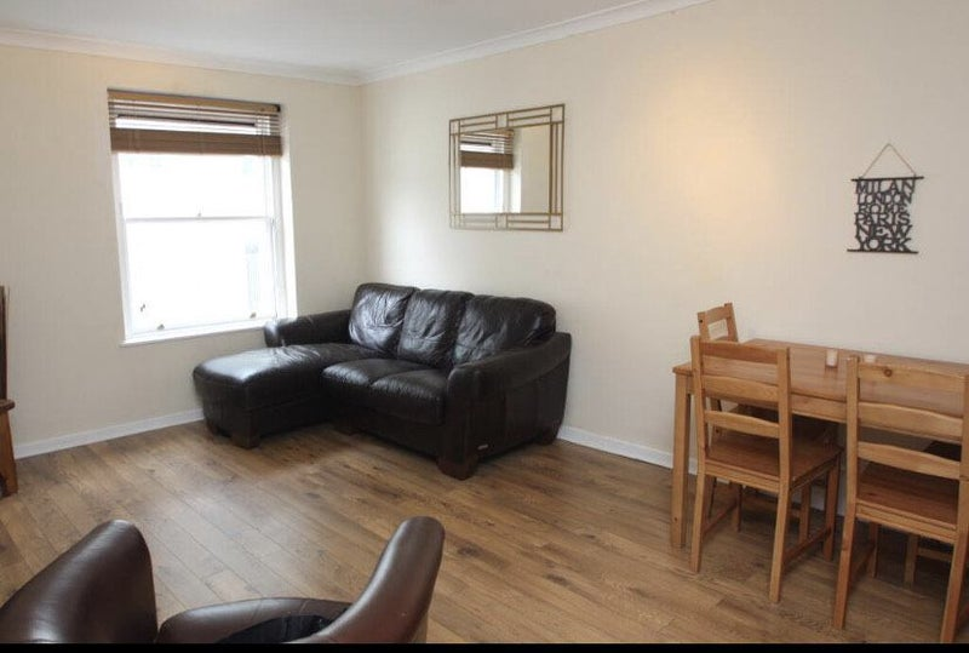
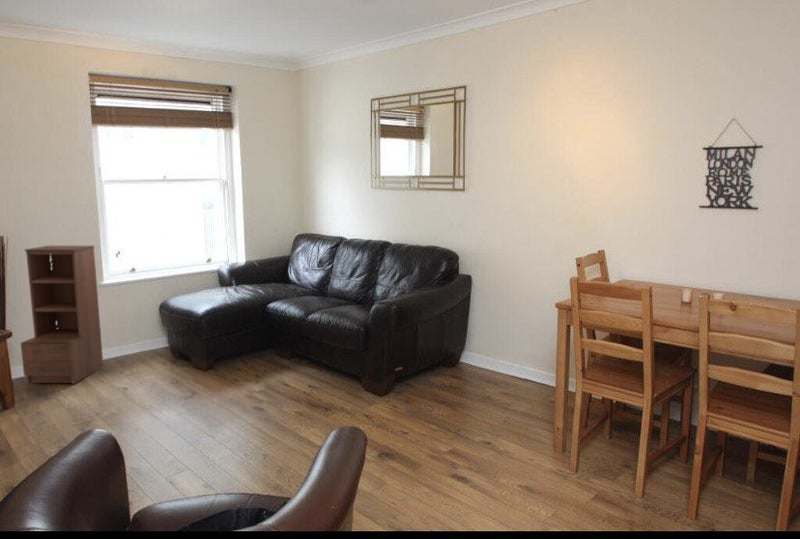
+ bookshelf [20,245,104,385]
